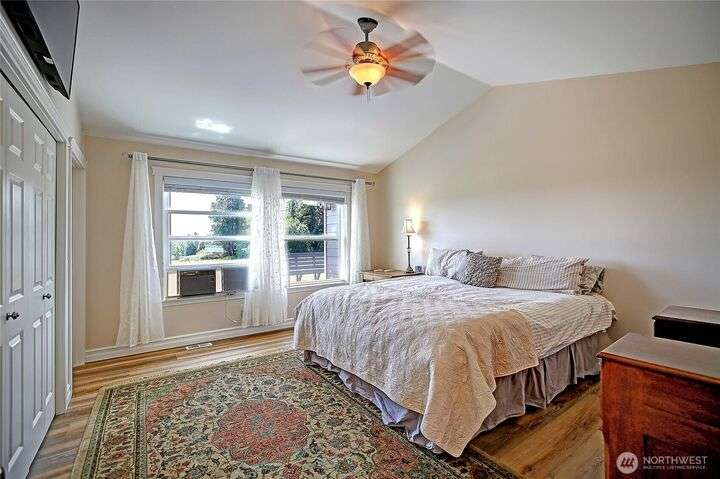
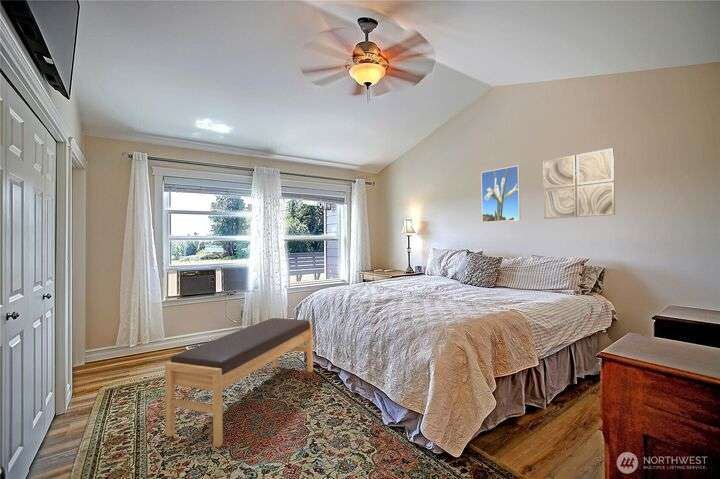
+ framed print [480,165,522,223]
+ wall art [542,147,616,220]
+ bench [164,317,314,448]
